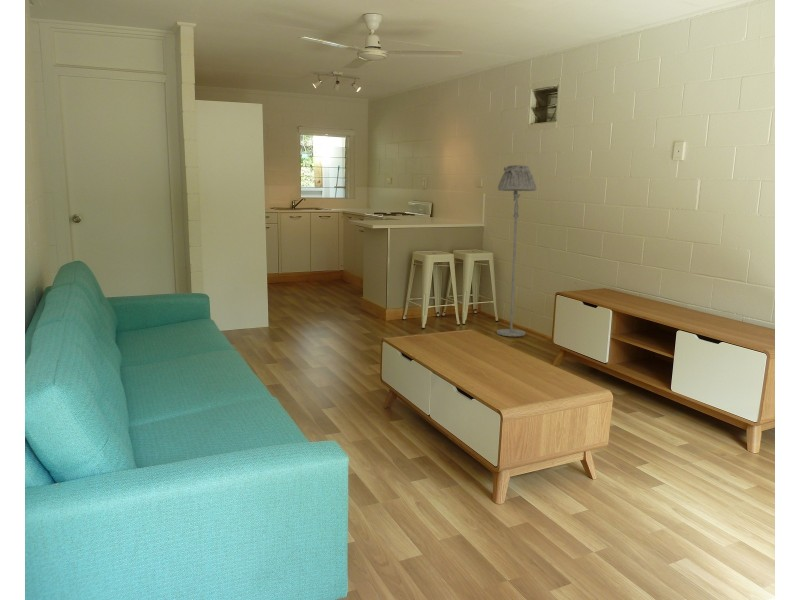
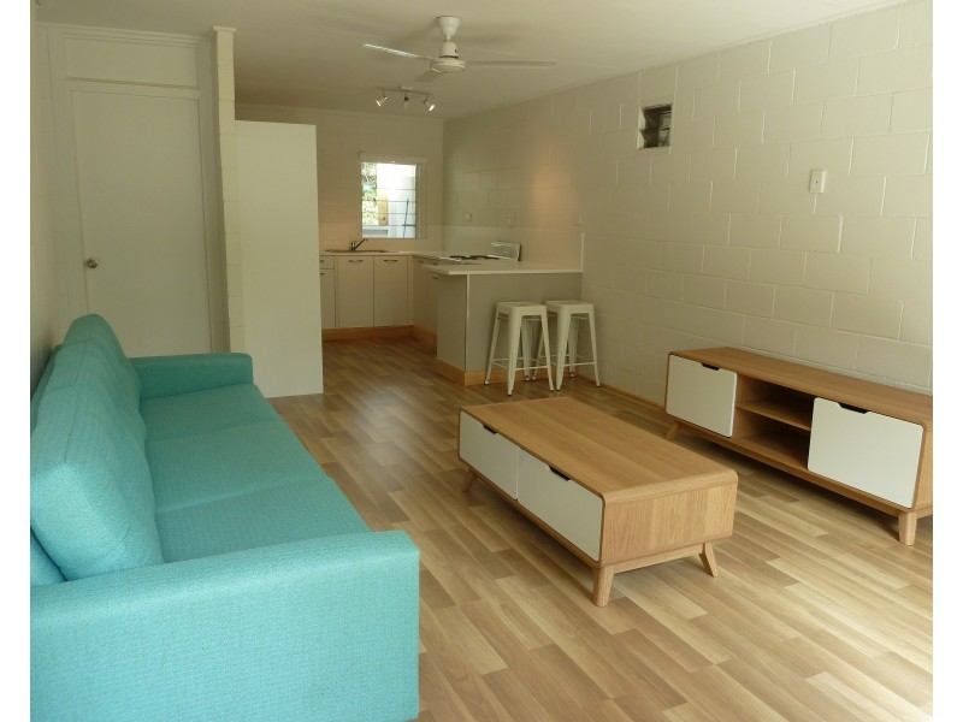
- floor lamp [496,164,537,337]
